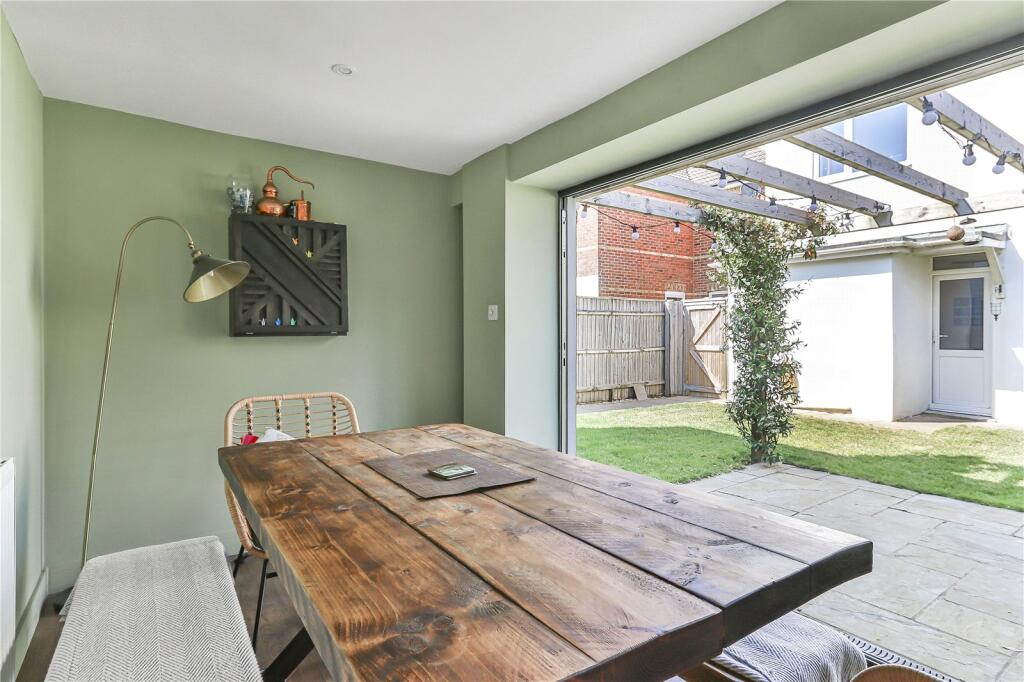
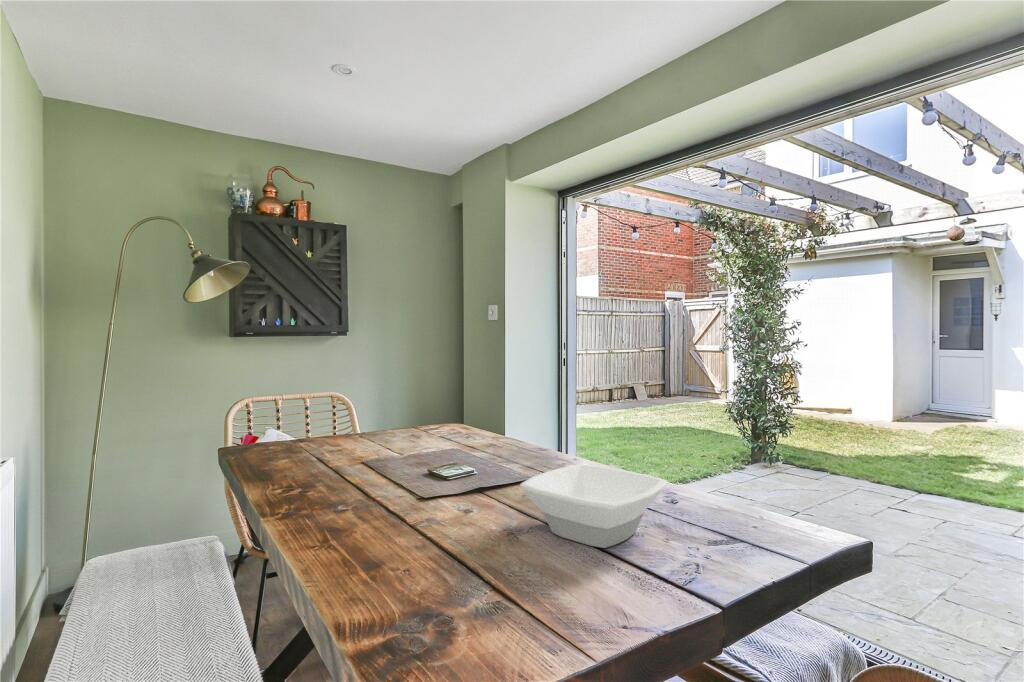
+ bowl [519,463,669,549]
